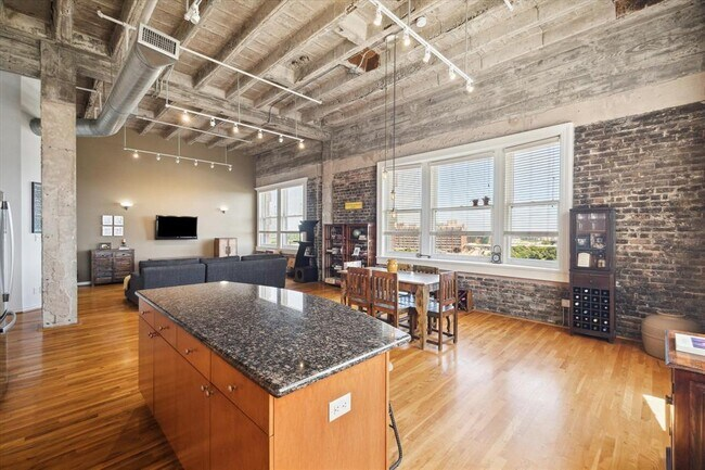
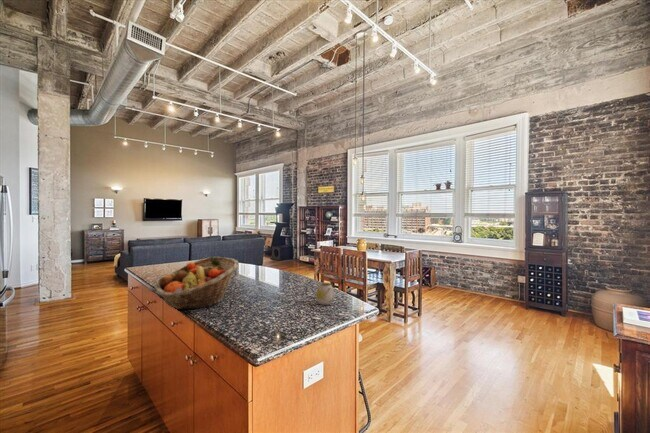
+ mug [315,282,335,306]
+ fruit basket [154,256,240,310]
